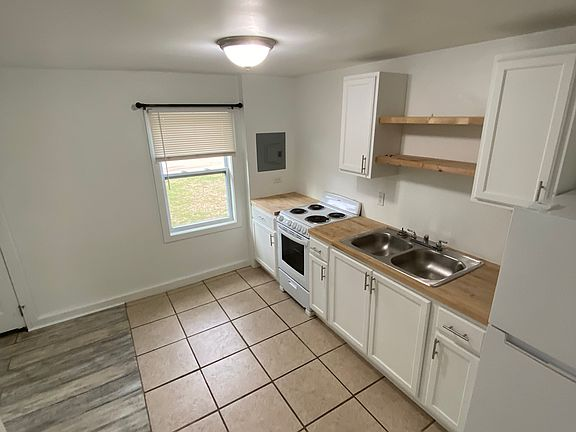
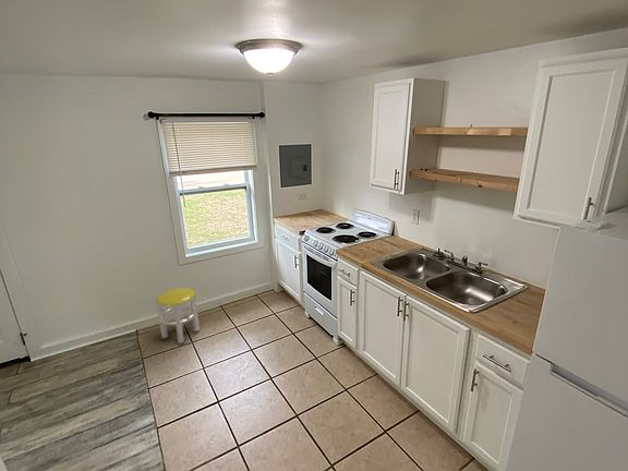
+ stool [155,287,201,346]
